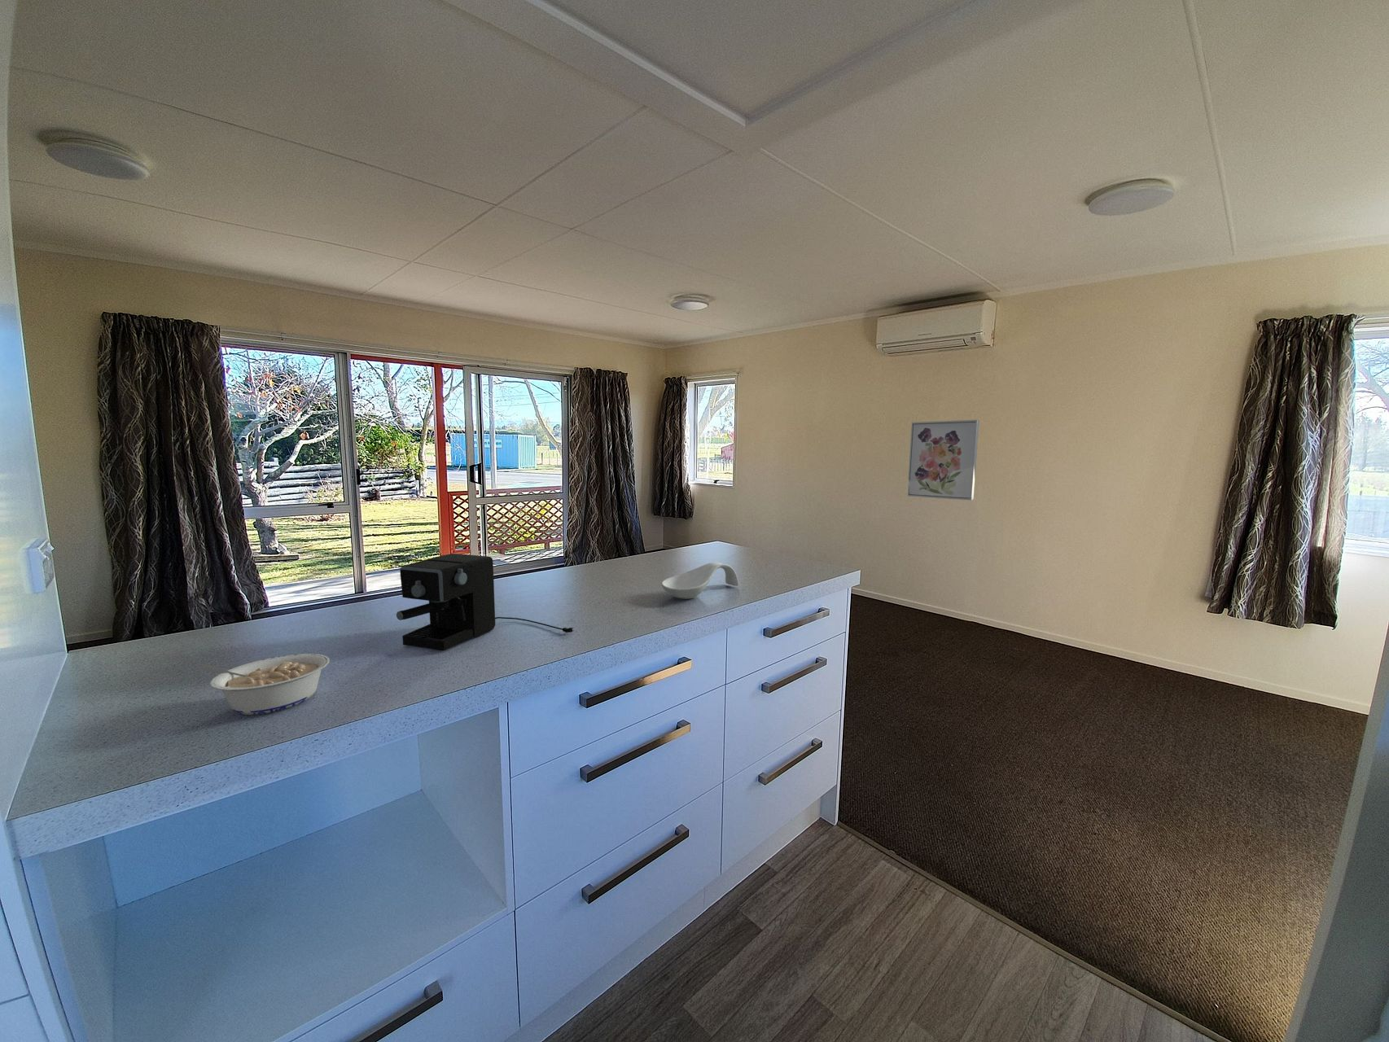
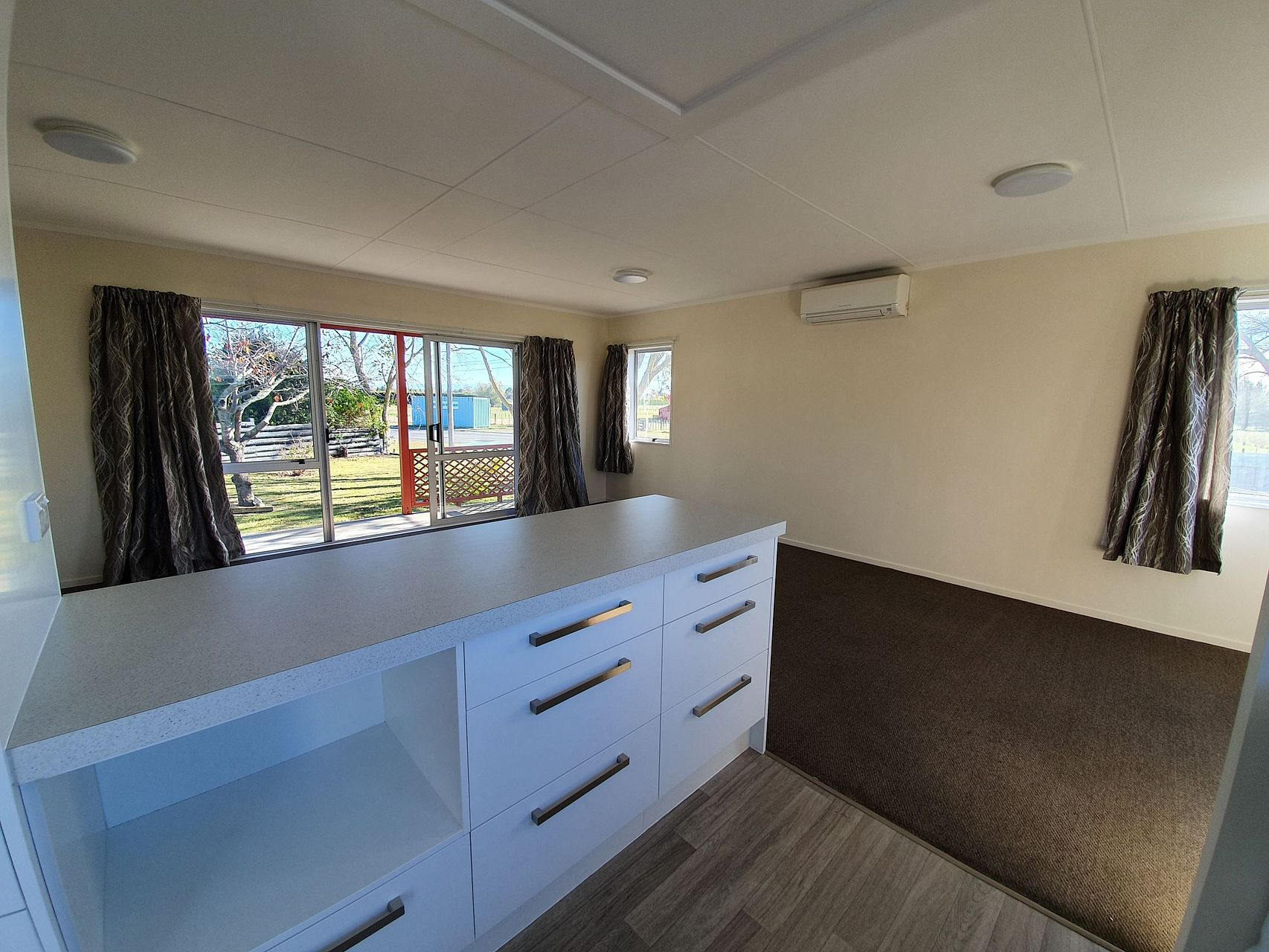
- legume [198,652,331,716]
- spoon rest [661,561,739,599]
- coffee maker [396,553,575,651]
- wall art [906,419,981,501]
